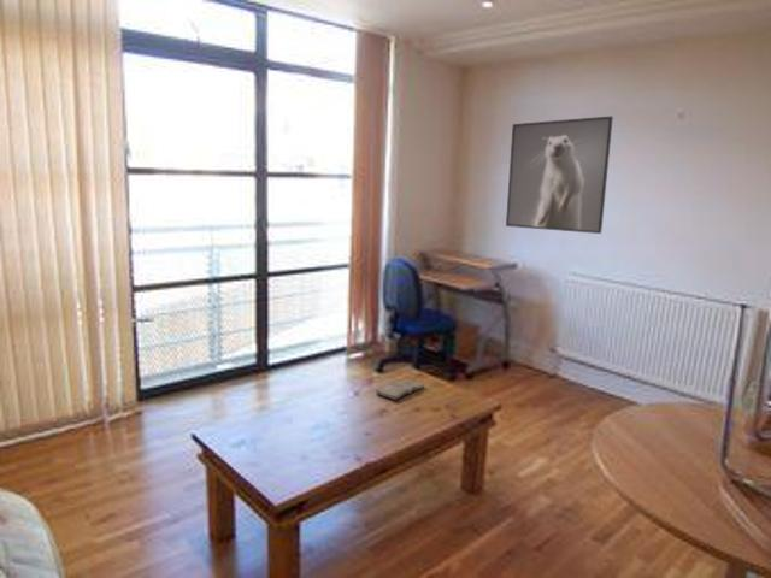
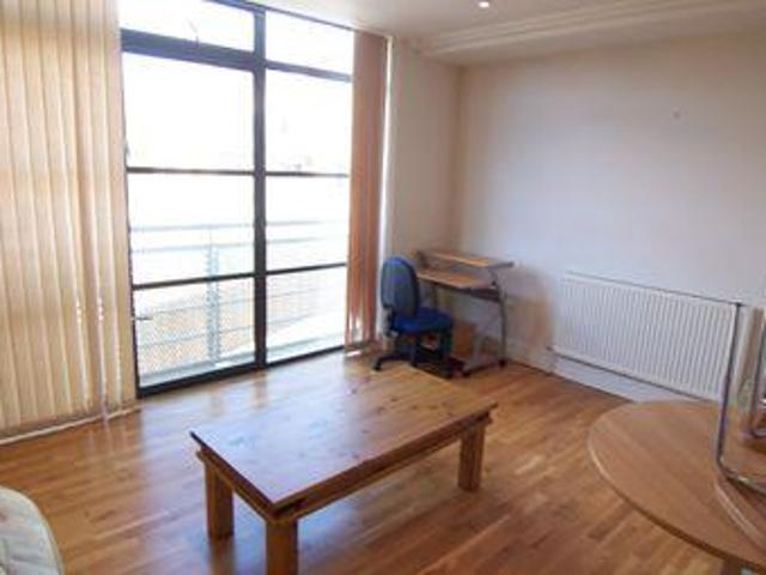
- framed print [505,114,614,235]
- diary [375,377,425,401]
